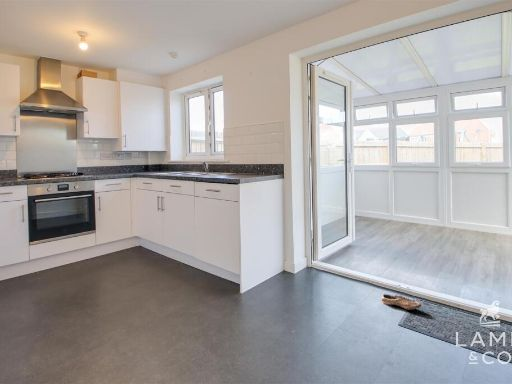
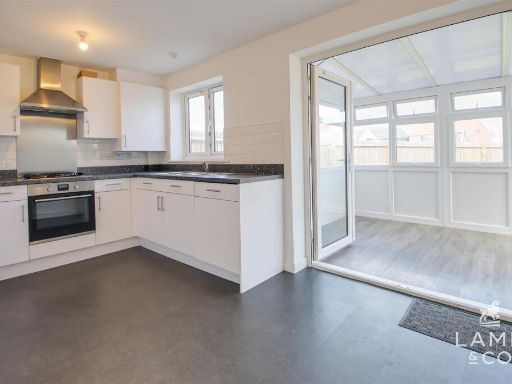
- shoe [381,293,422,311]
